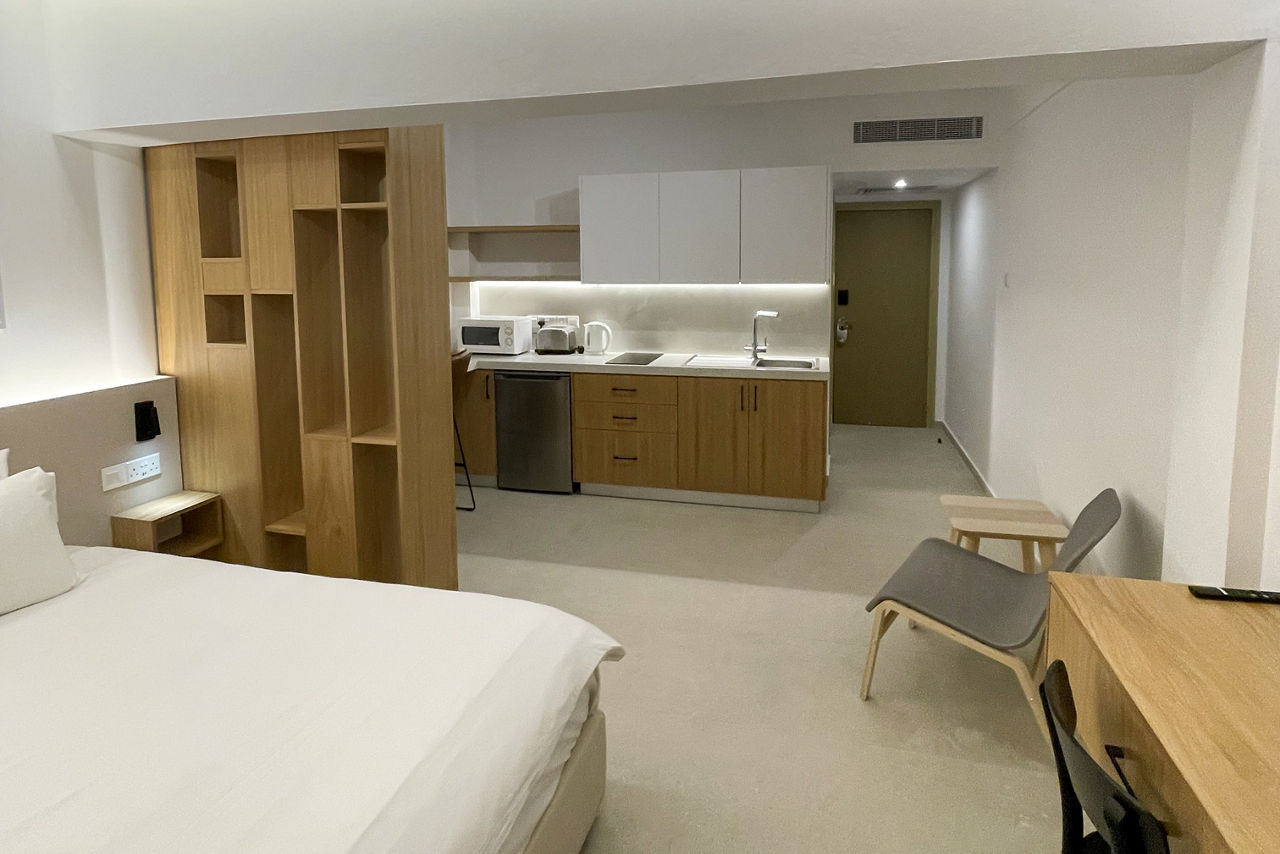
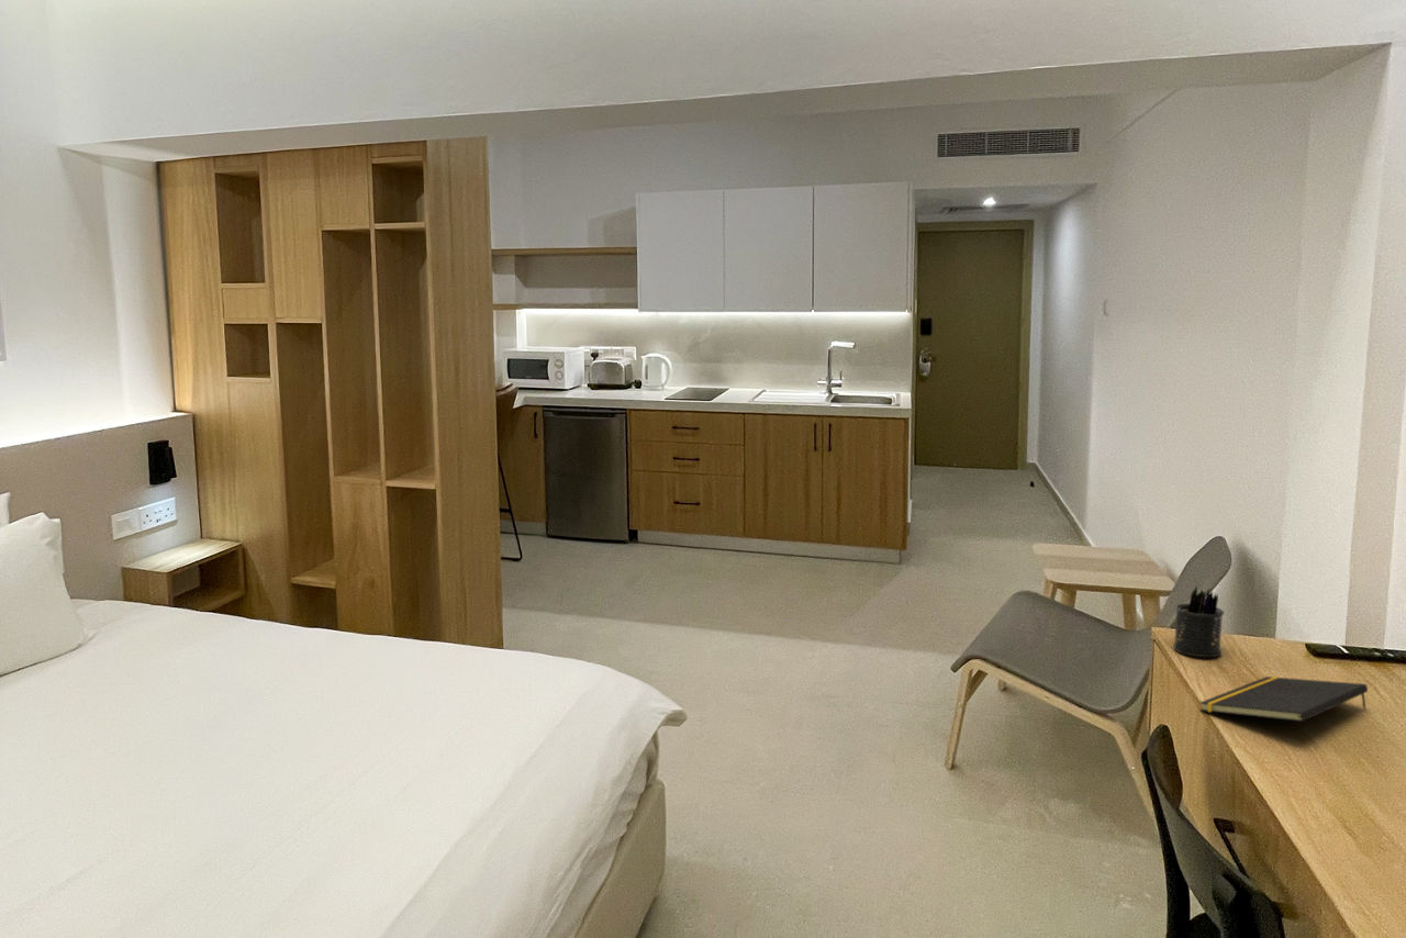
+ notepad [1198,675,1369,723]
+ pen holder [1172,584,1225,658]
